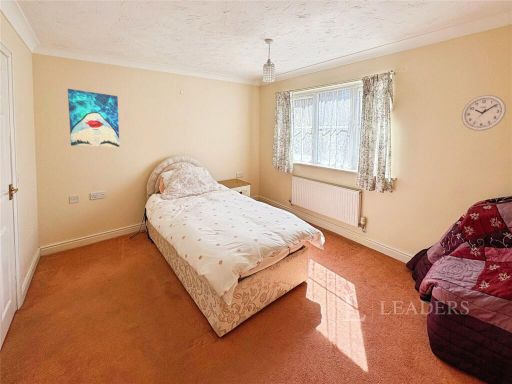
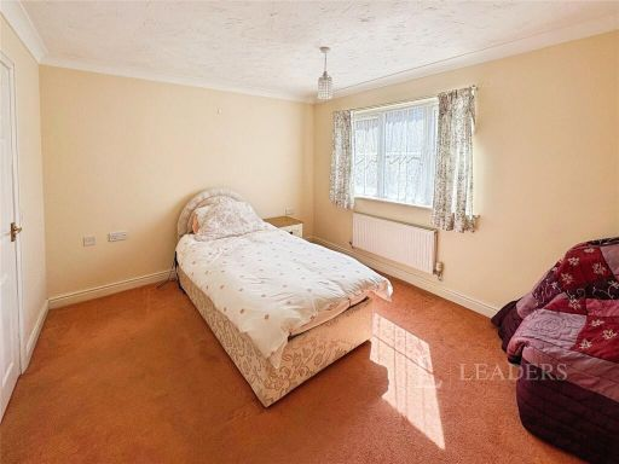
- wall art [67,88,120,149]
- wall clock [461,94,507,132]
